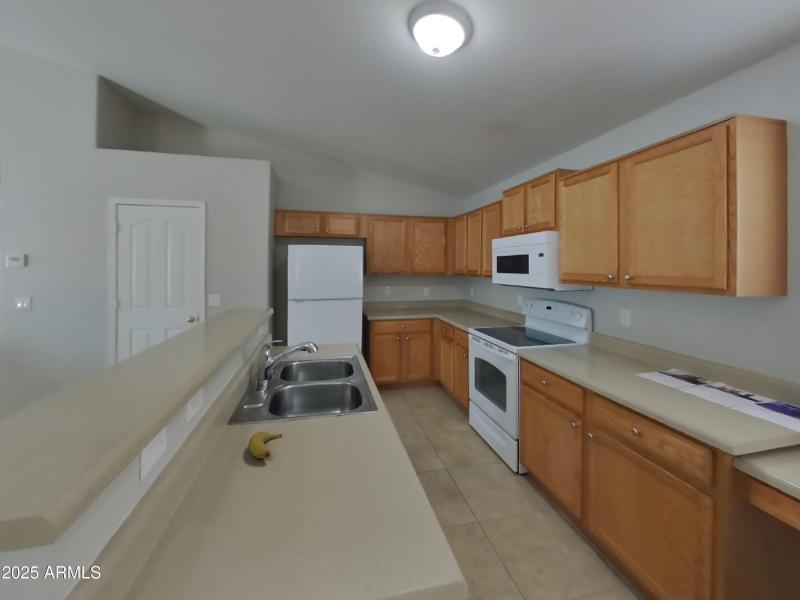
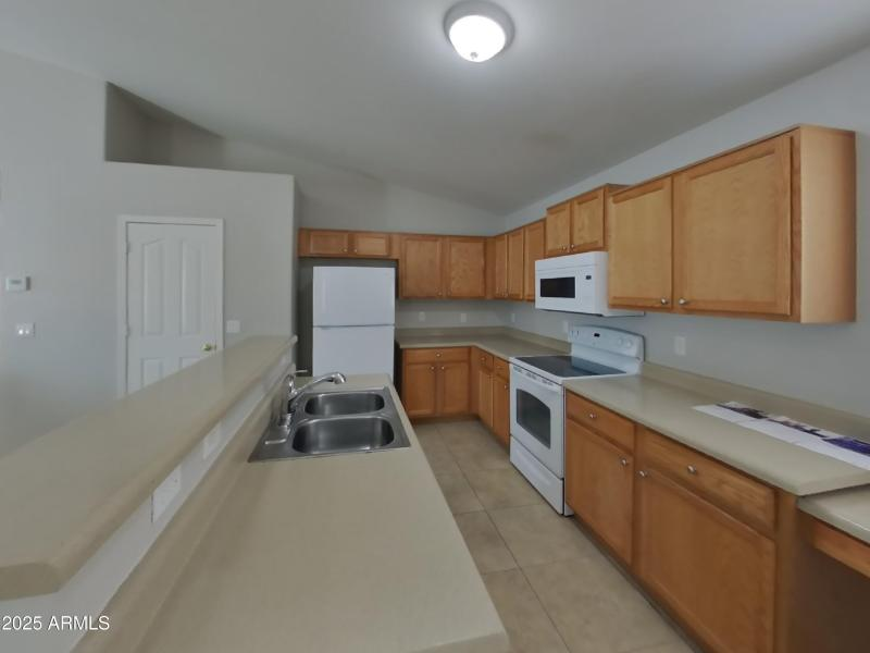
- banana [248,430,283,459]
